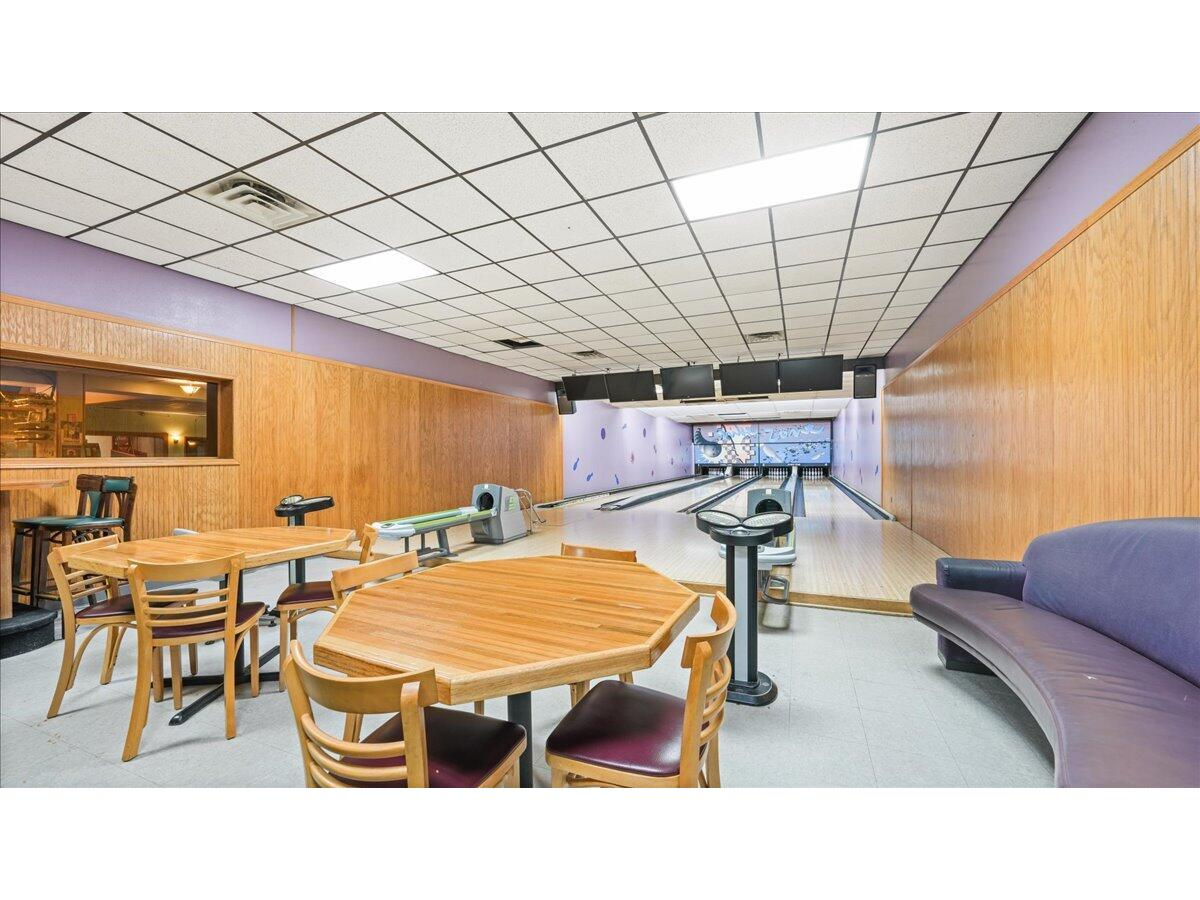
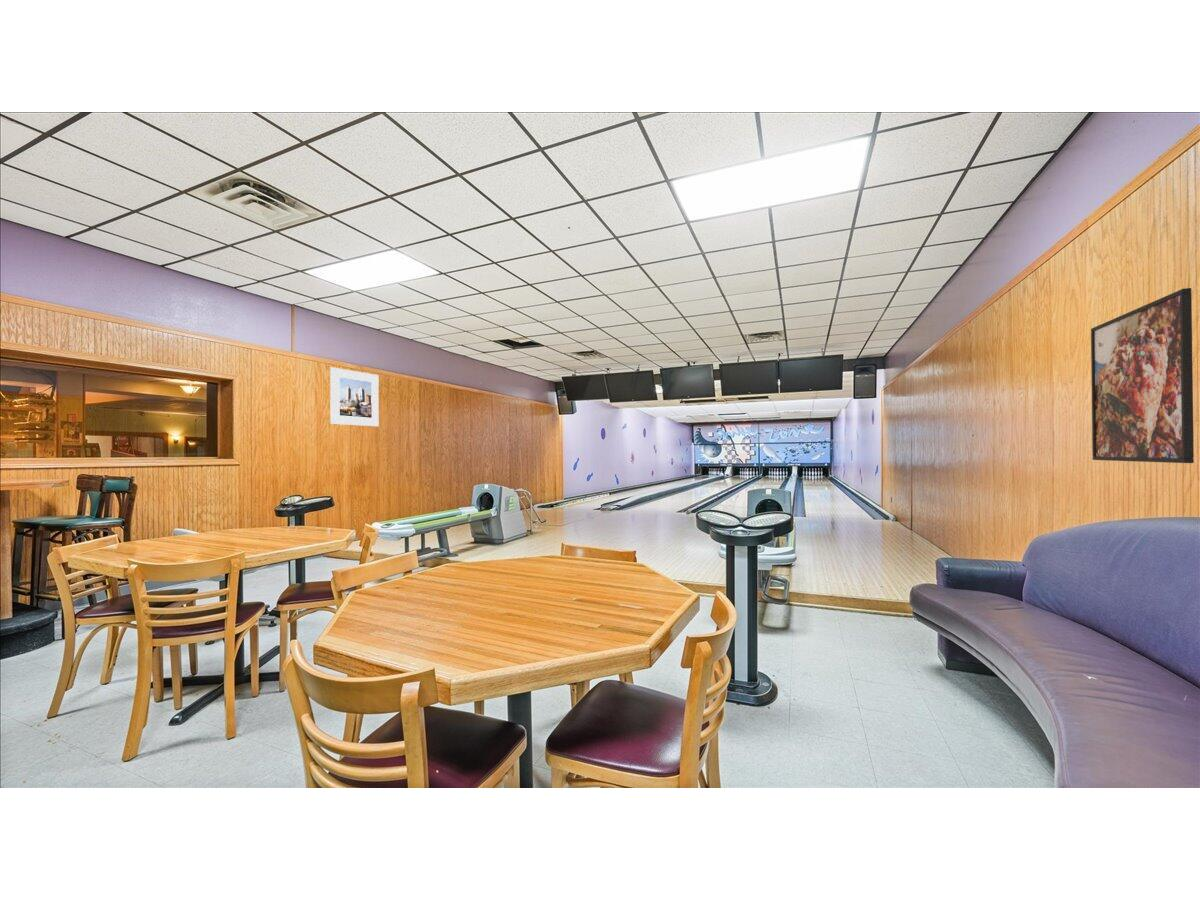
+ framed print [1090,287,1195,464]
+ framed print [329,366,380,427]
